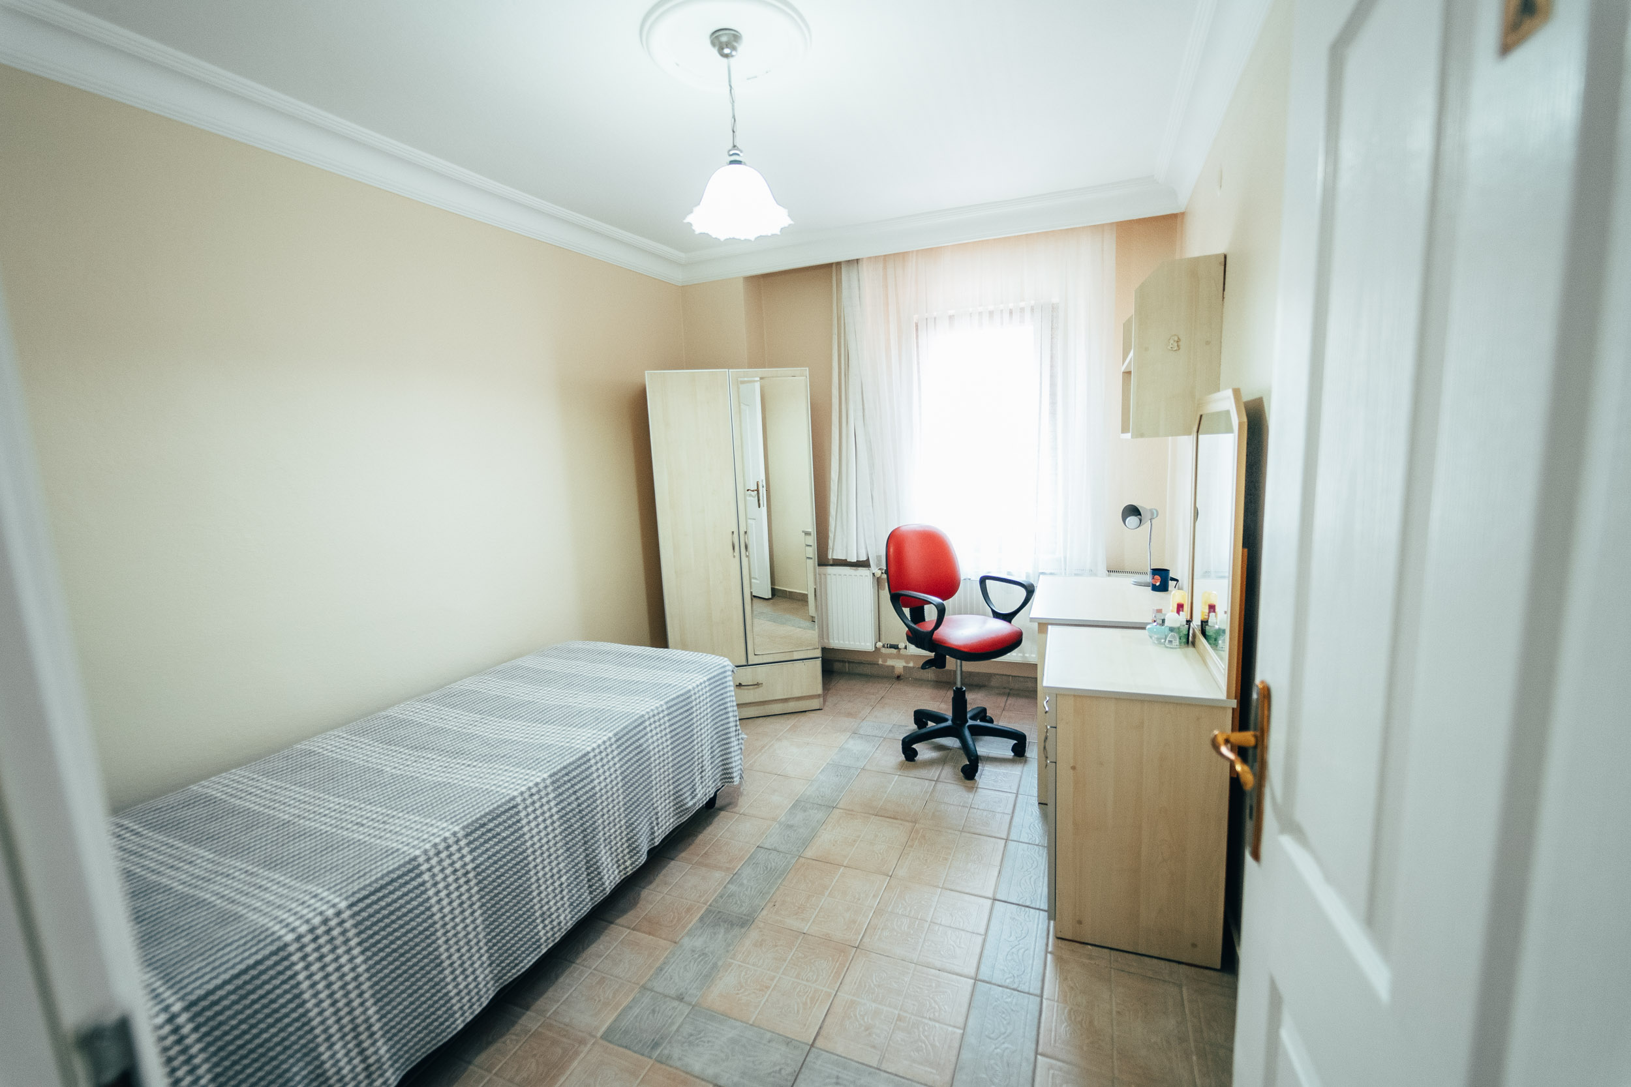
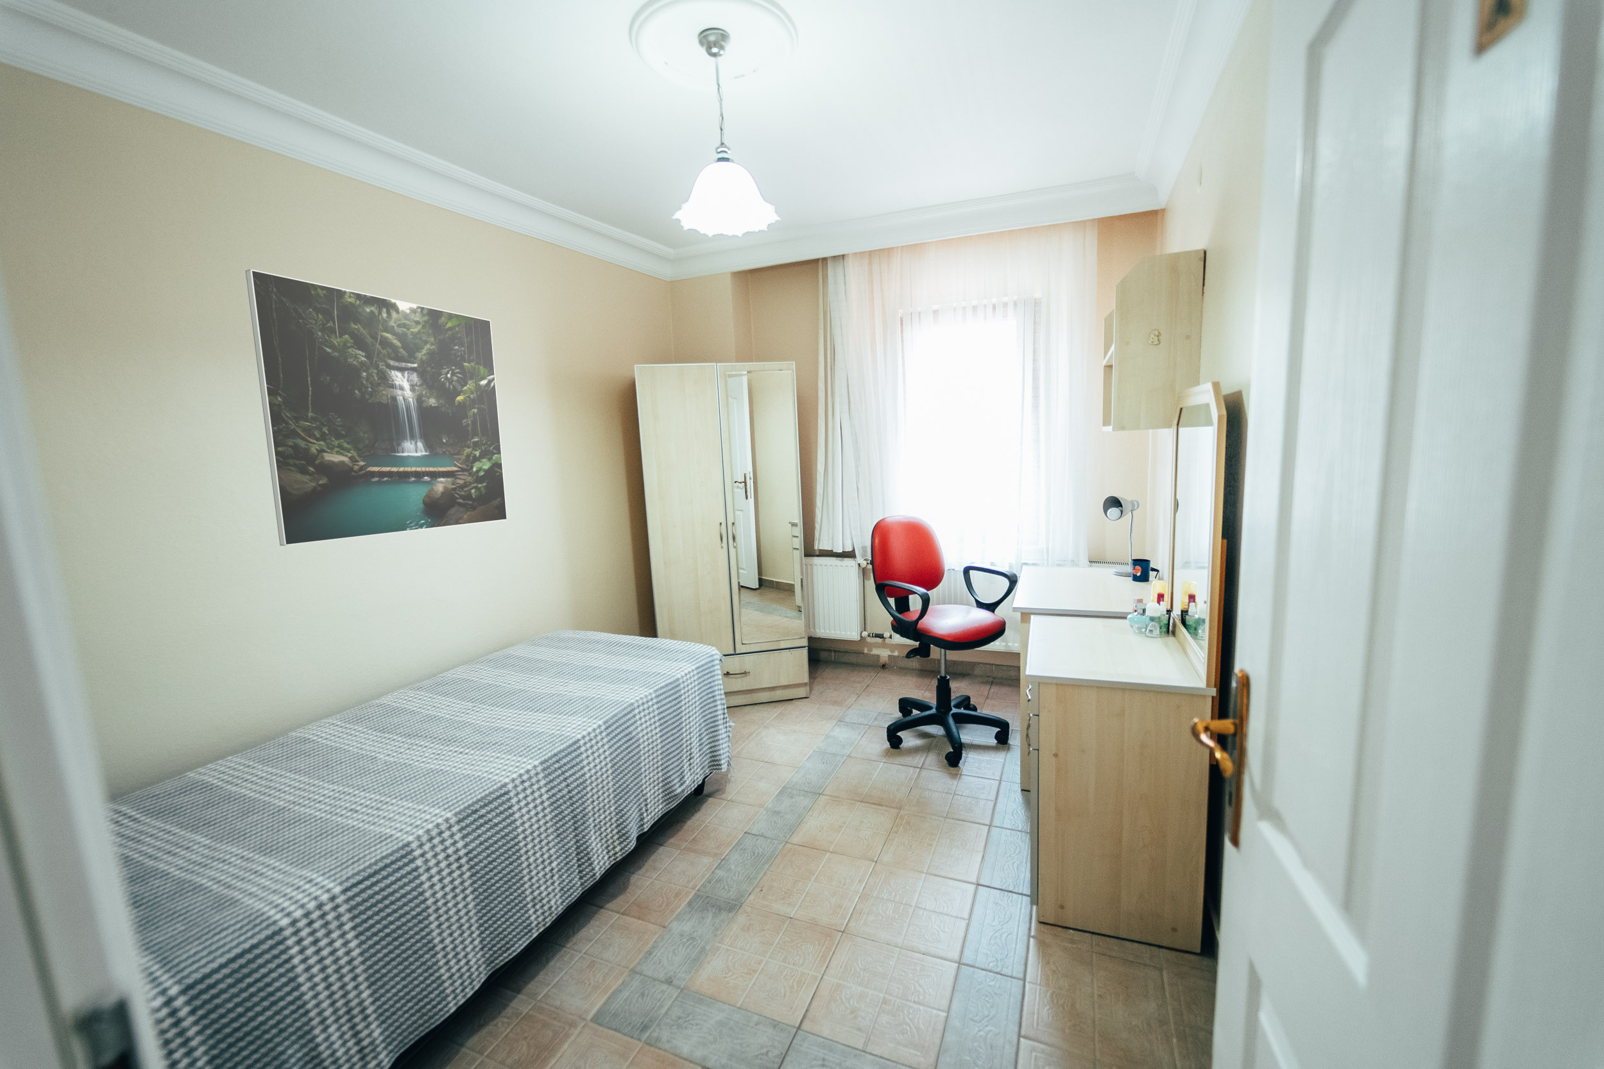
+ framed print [245,268,508,546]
